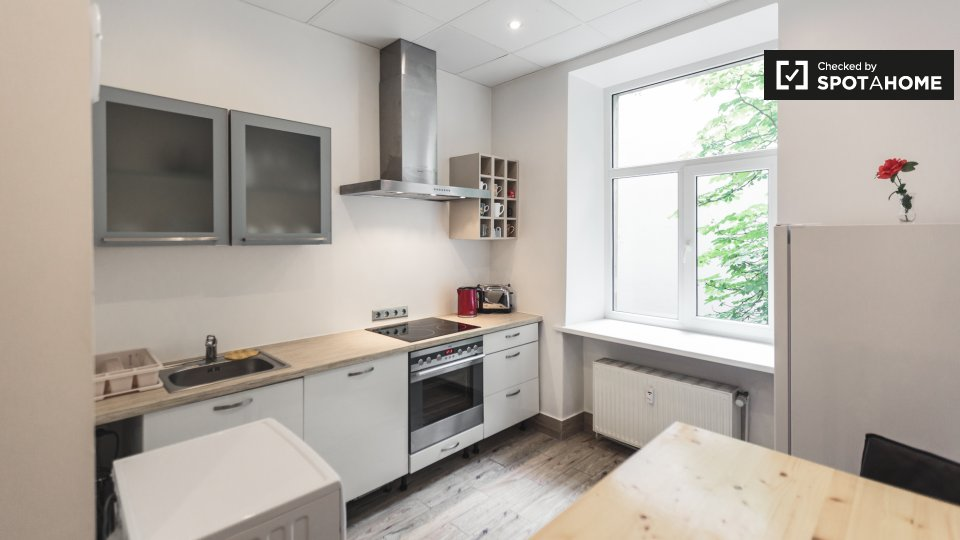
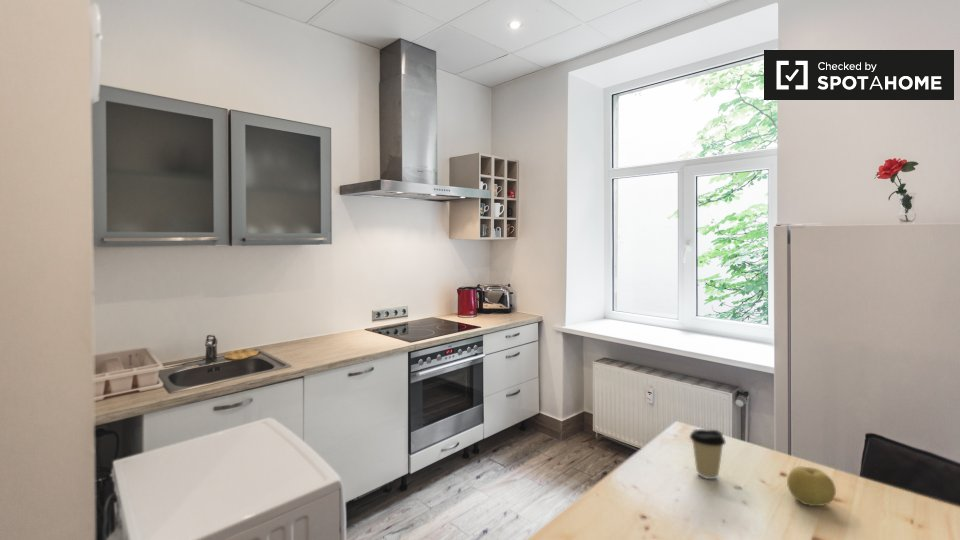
+ coffee cup [689,428,727,480]
+ fruit [786,465,837,507]
